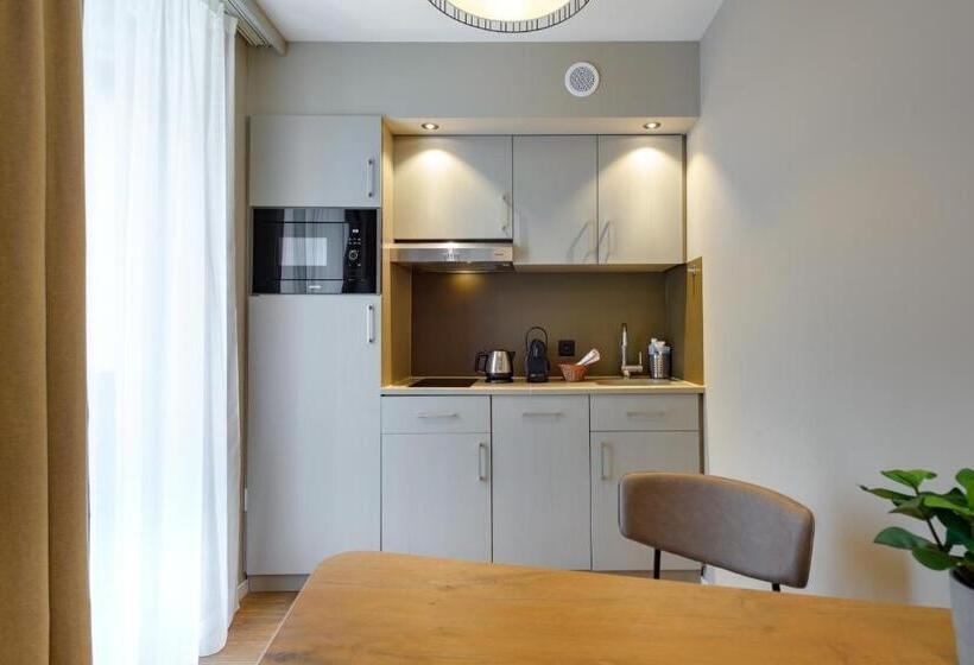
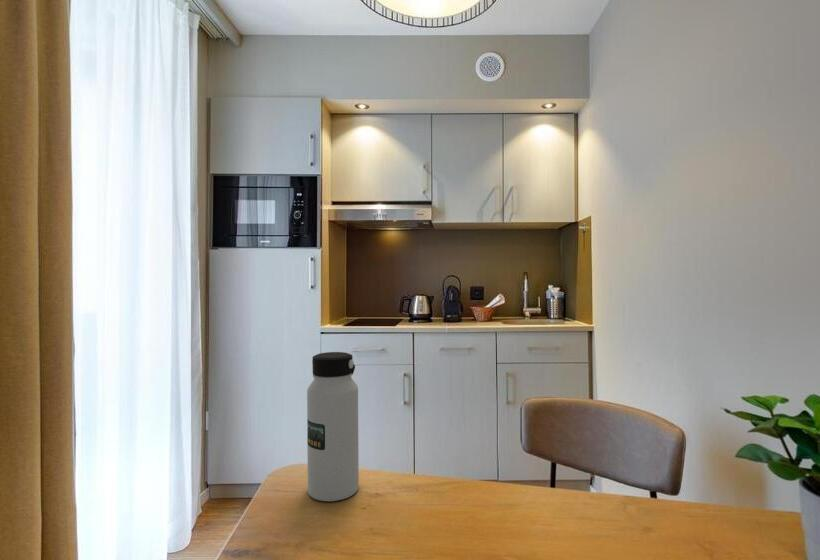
+ water bottle [306,351,360,502]
